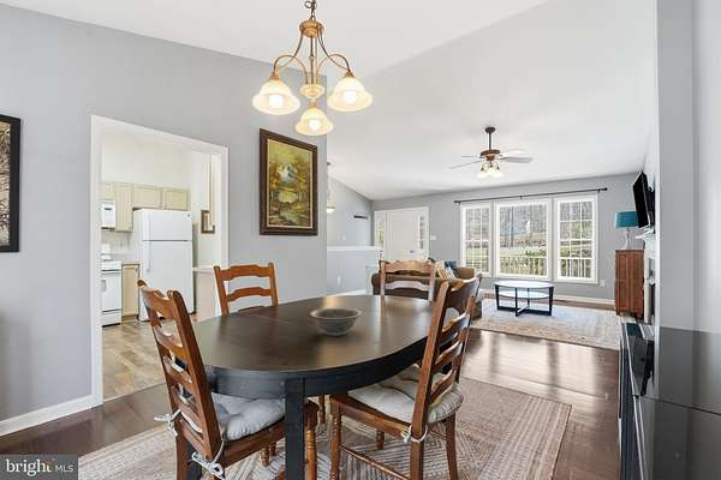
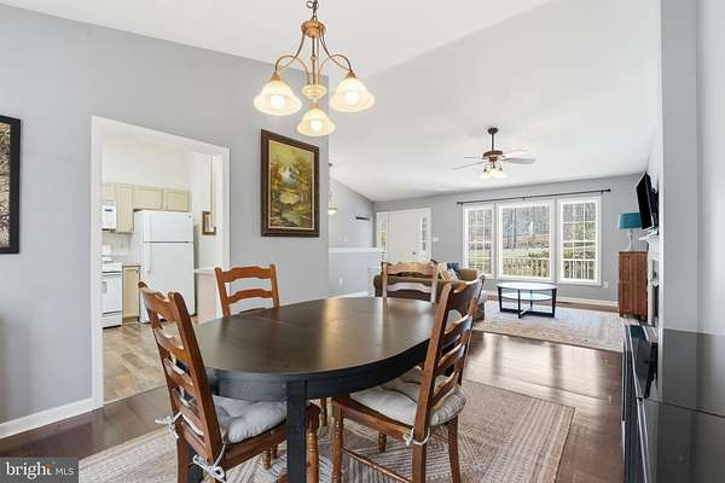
- decorative bowl [309,307,363,337]
